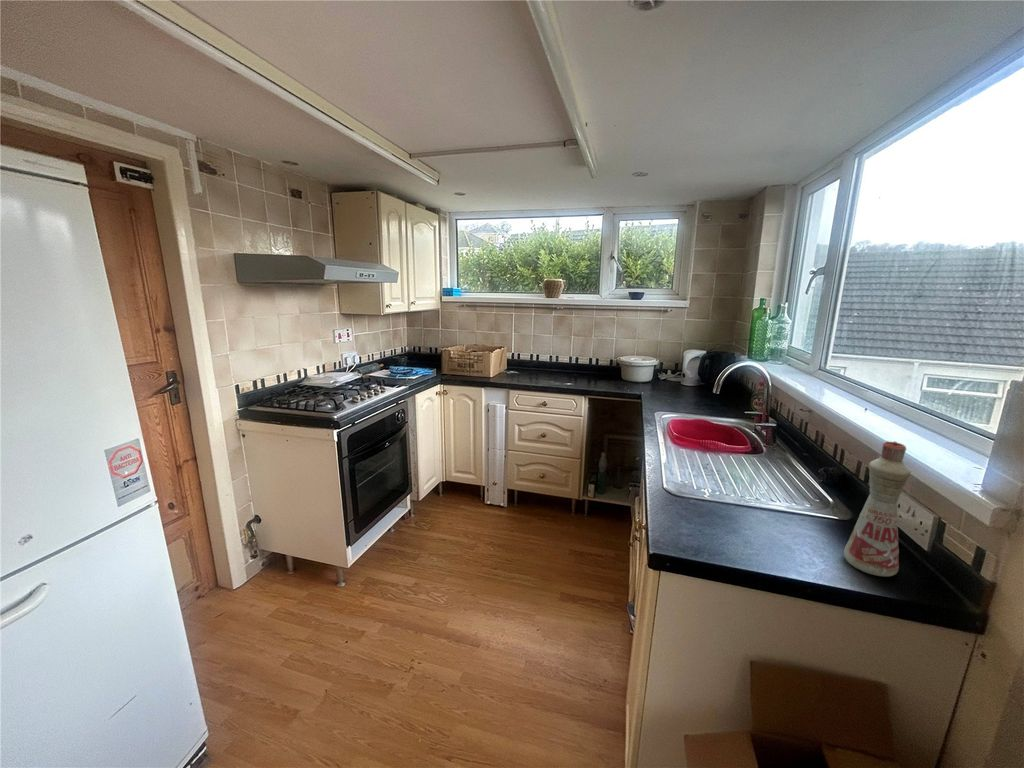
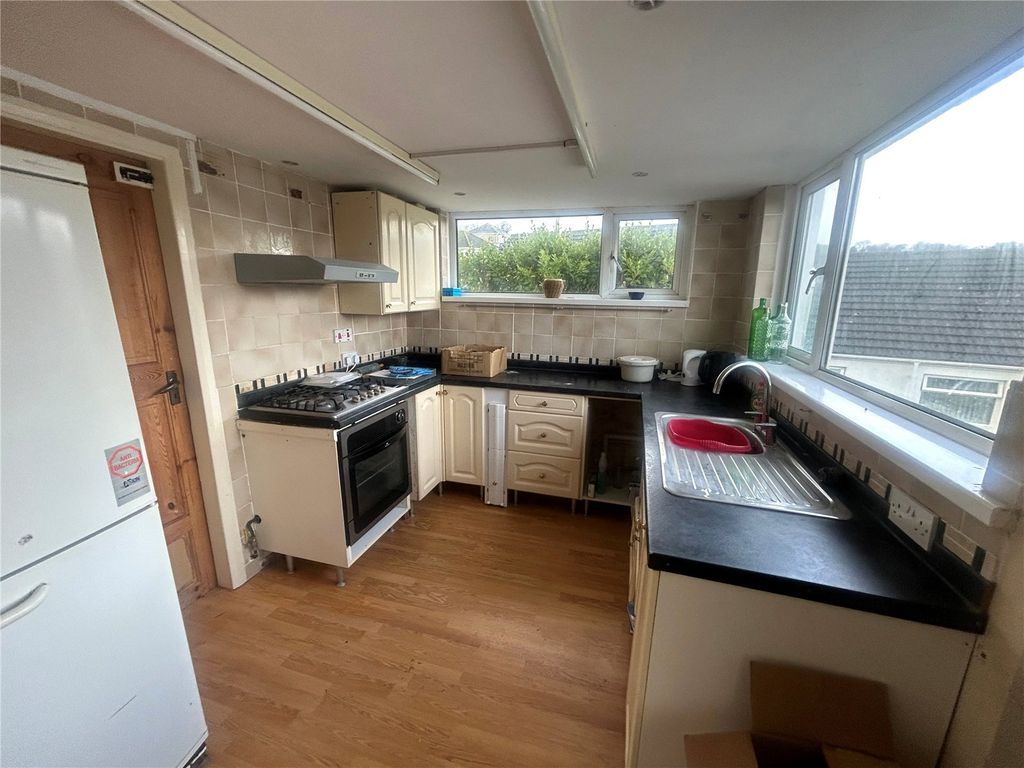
- bottle [843,440,912,578]
